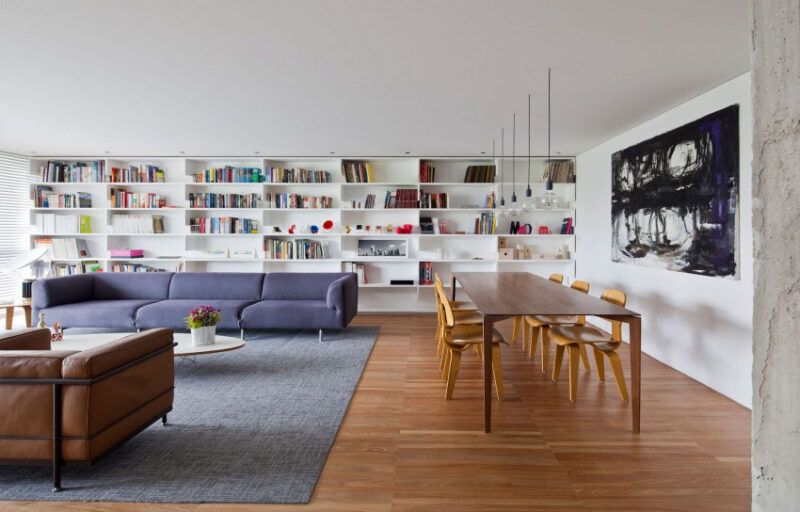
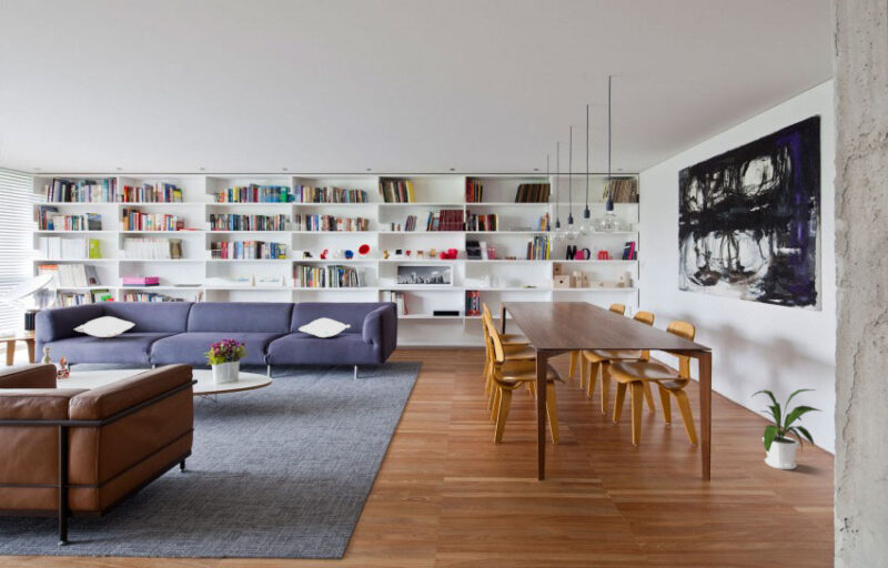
+ decorative pillow [297,317,352,338]
+ decorative pillow [73,315,137,338]
+ house plant [750,388,824,470]
